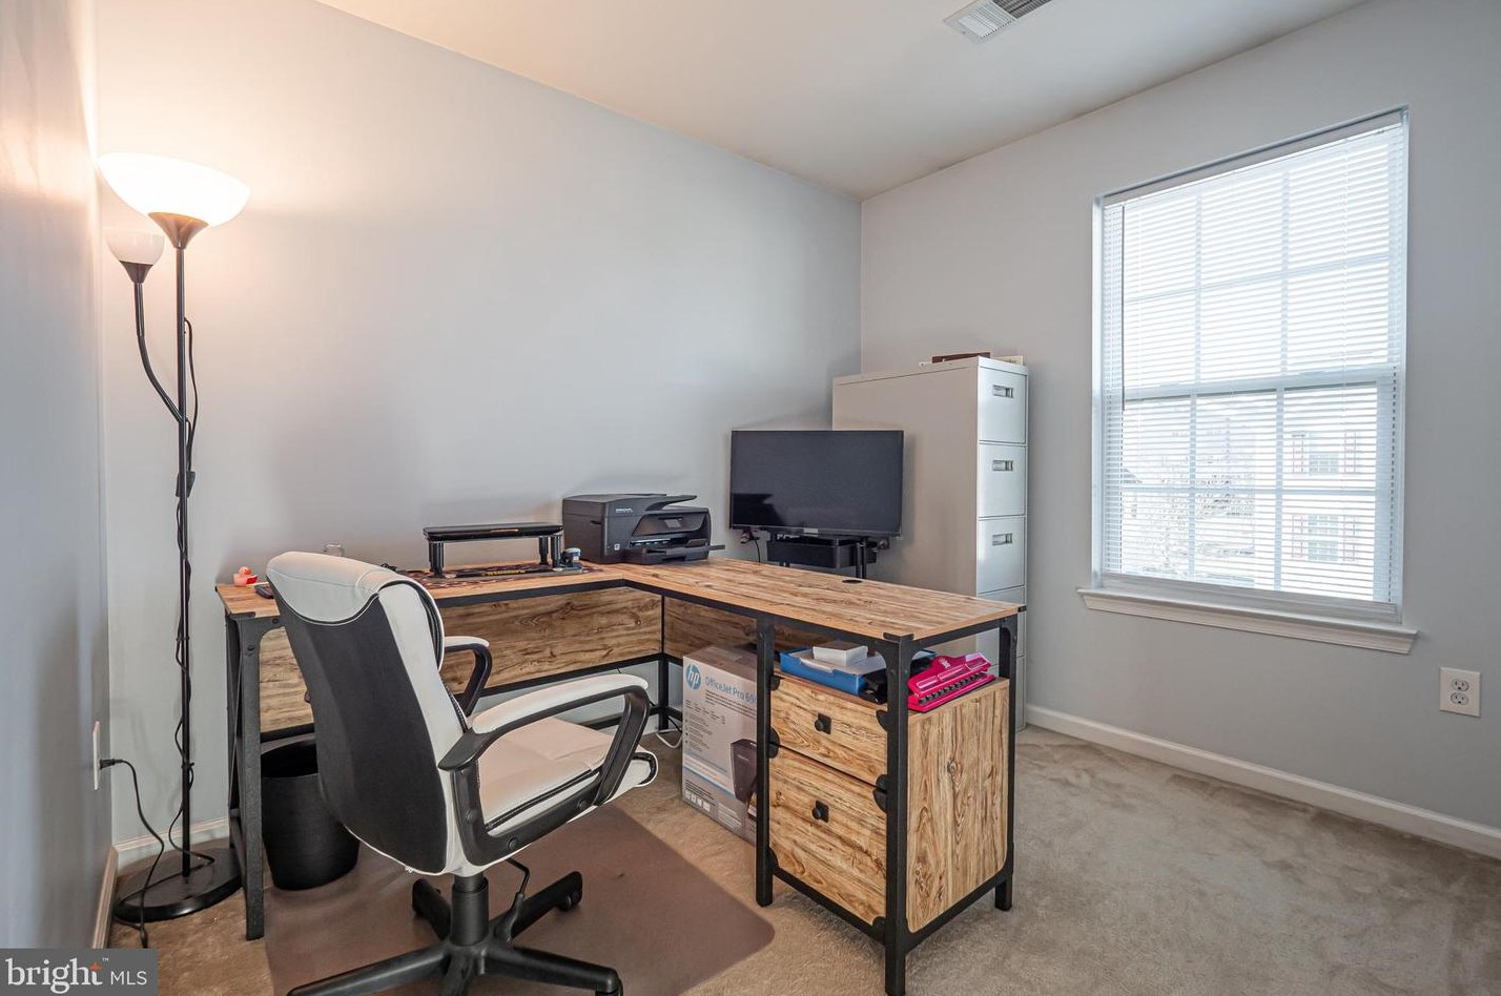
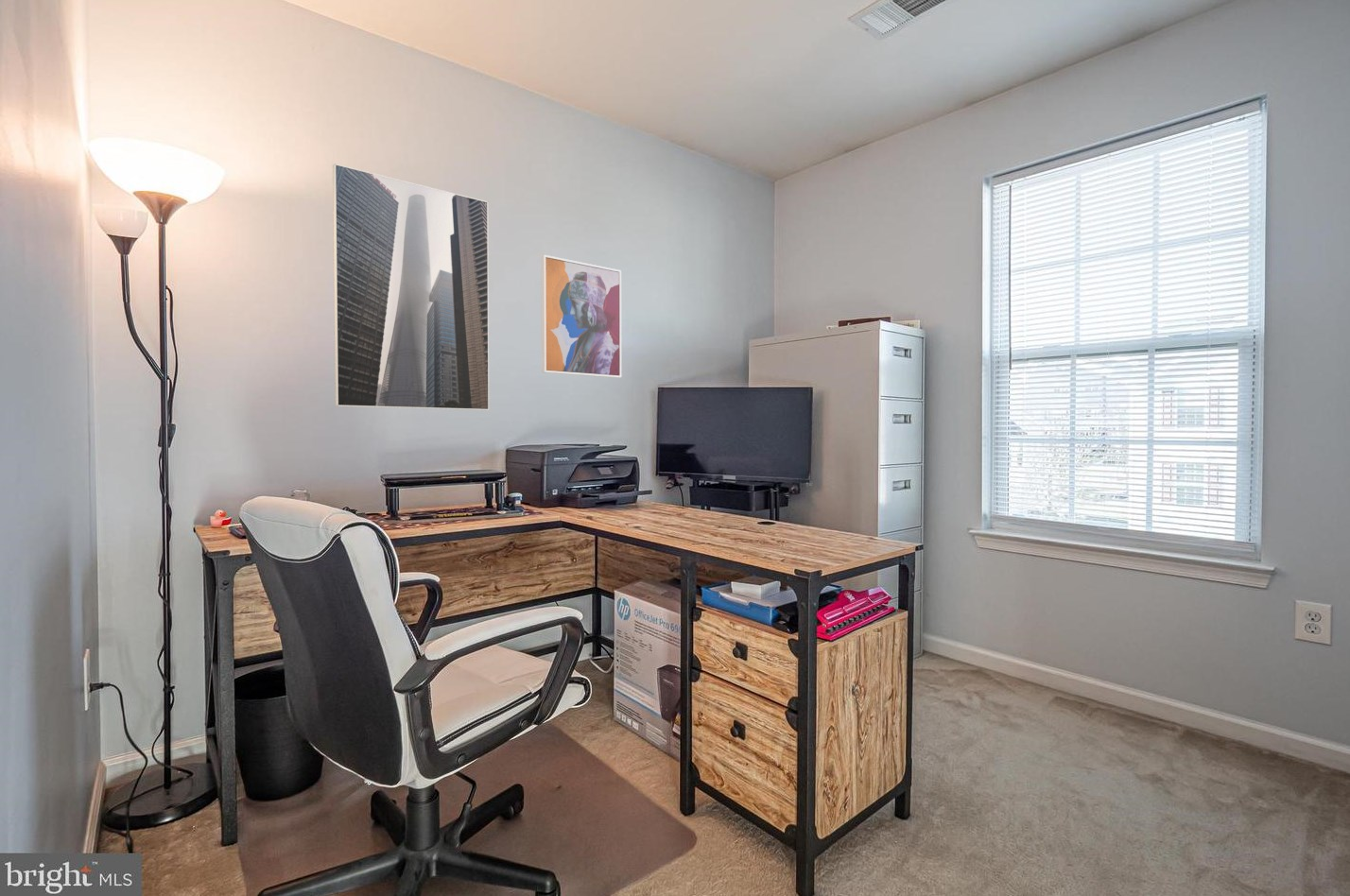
+ wall art [540,254,622,379]
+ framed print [332,163,490,411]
